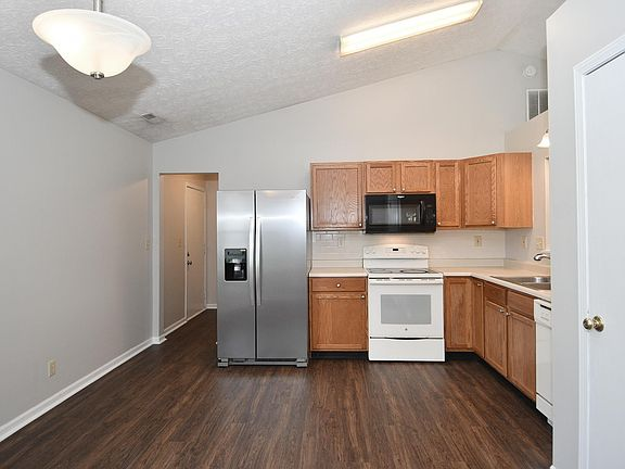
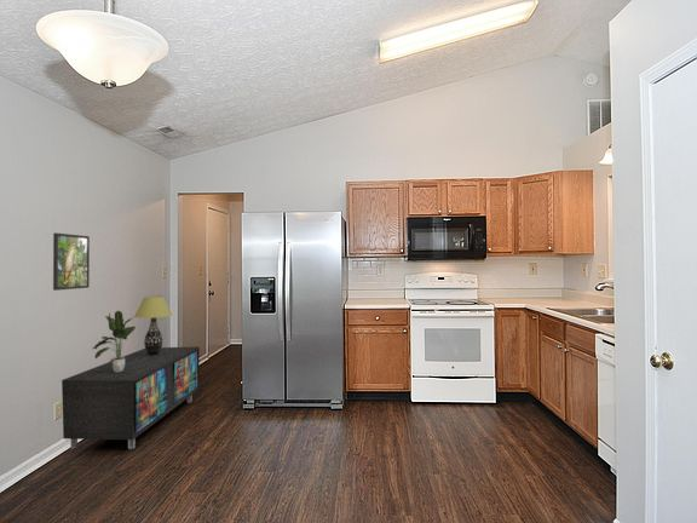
+ storage cabinet [61,345,201,450]
+ table lamp [133,295,173,355]
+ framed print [52,231,91,292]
+ potted plant [92,310,137,373]
